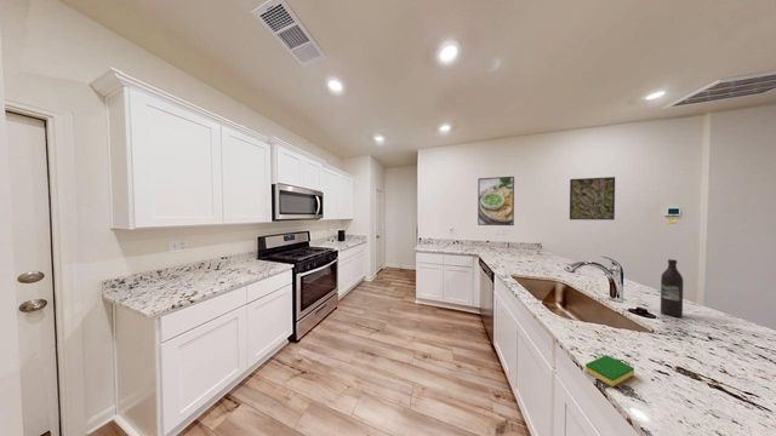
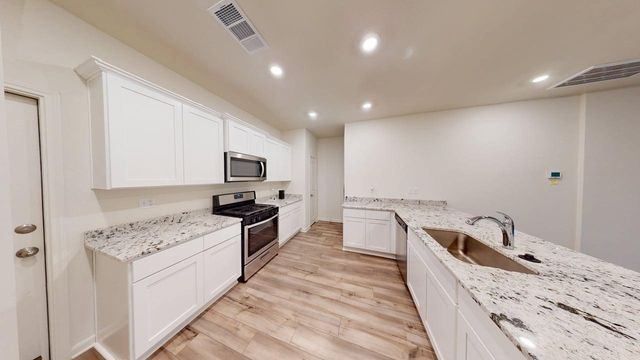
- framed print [569,176,616,222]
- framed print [477,176,515,226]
- wine bottle [660,258,684,319]
- dish sponge [584,354,635,388]
